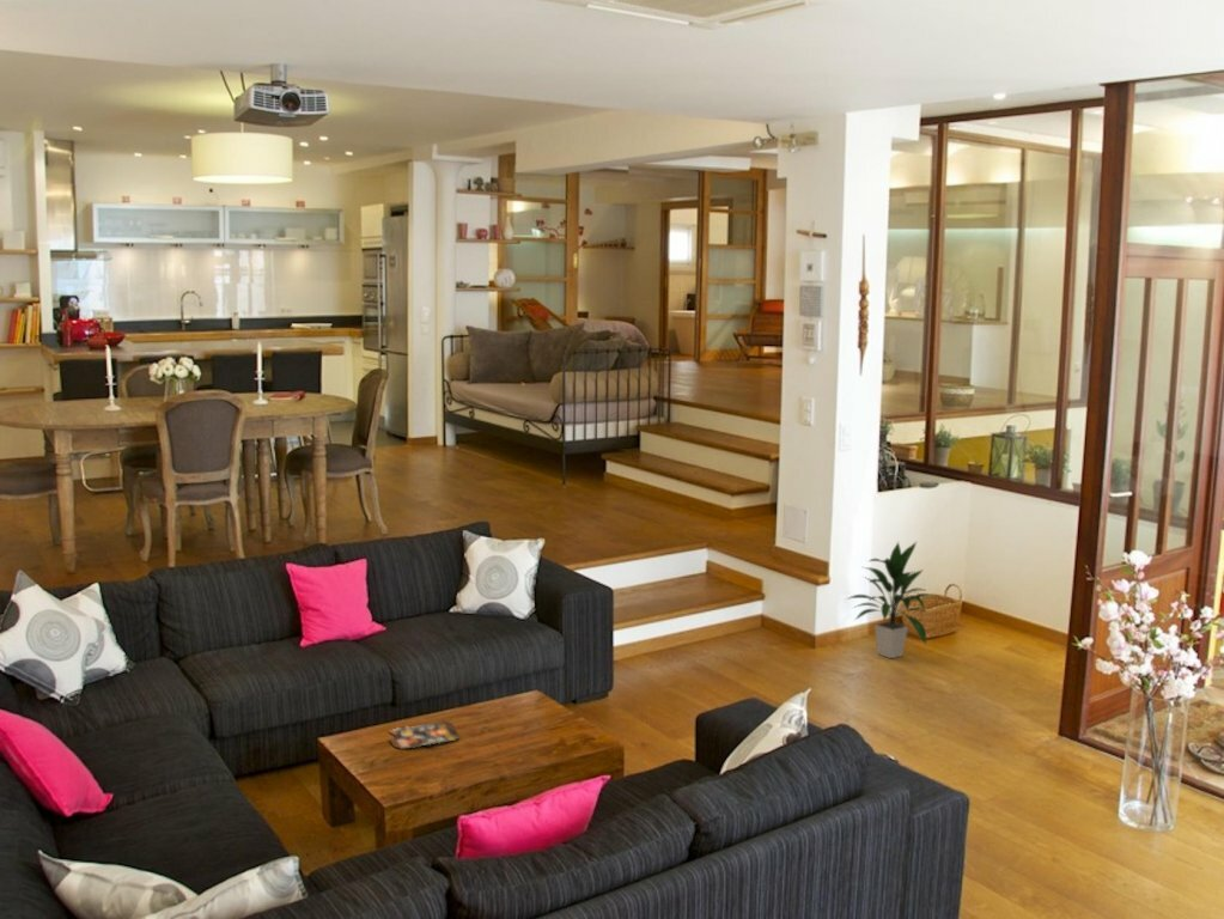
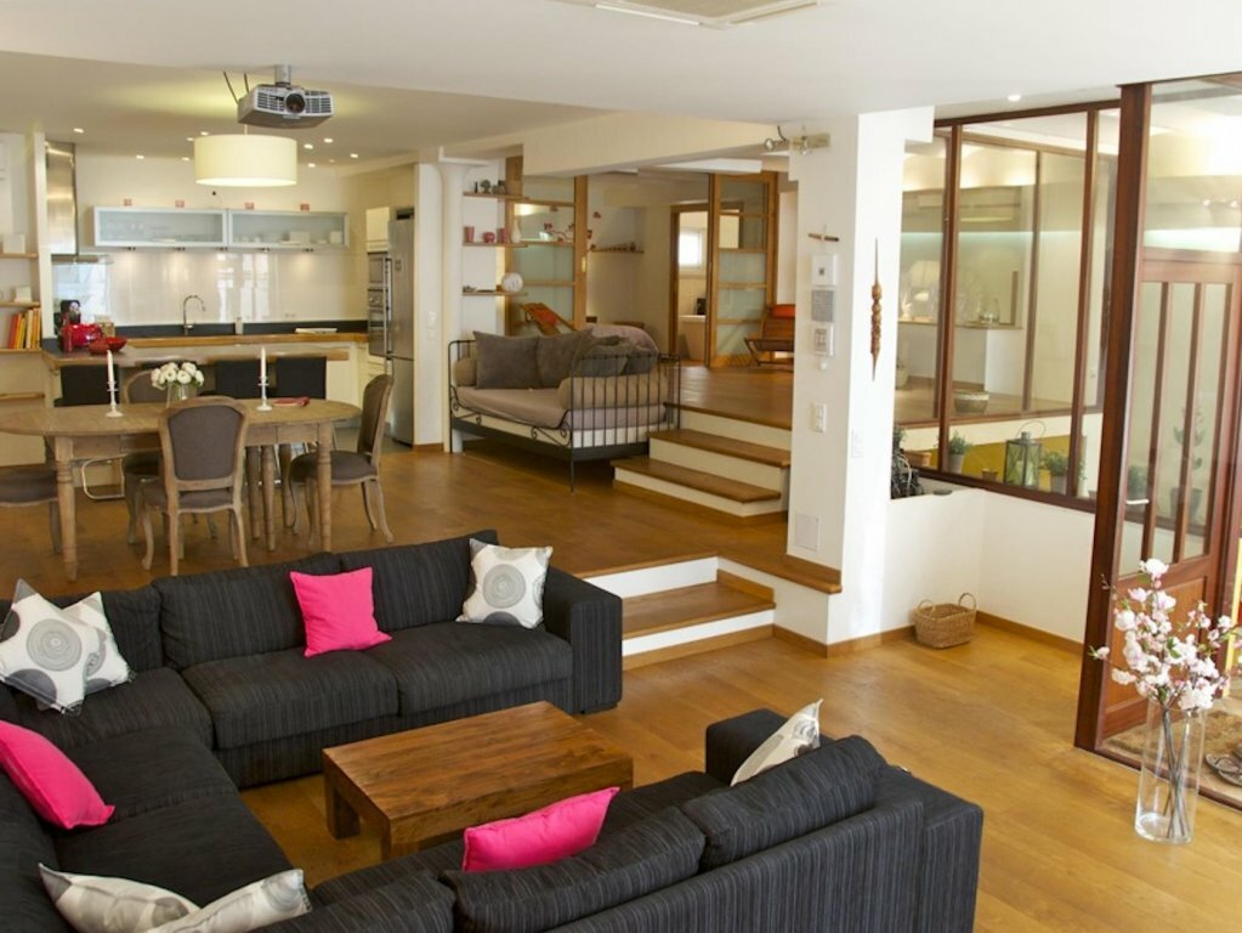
- magazine [388,720,461,749]
- indoor plant [845,541,934,659]
